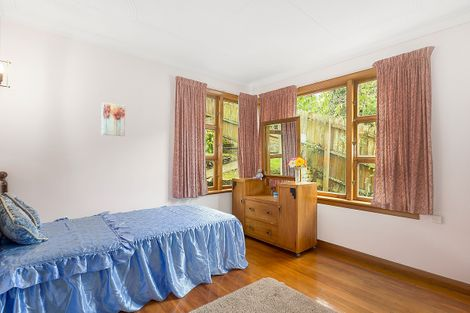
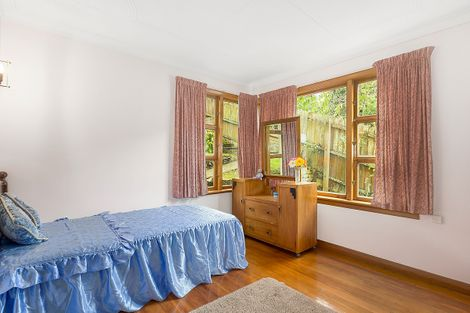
- wall art [100,101,126,137]
